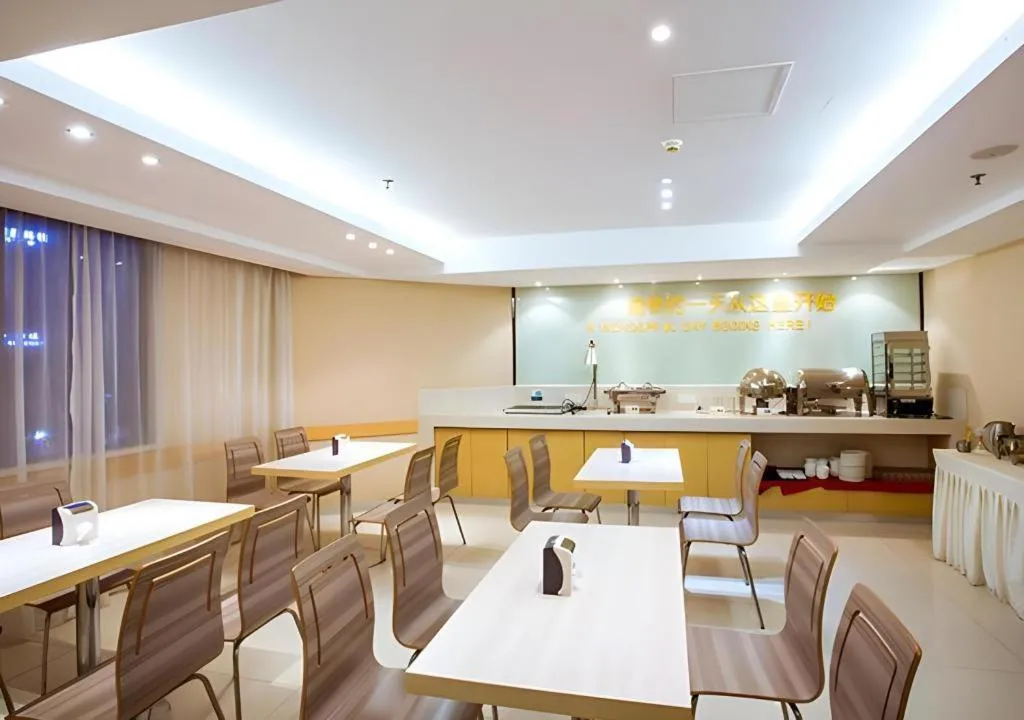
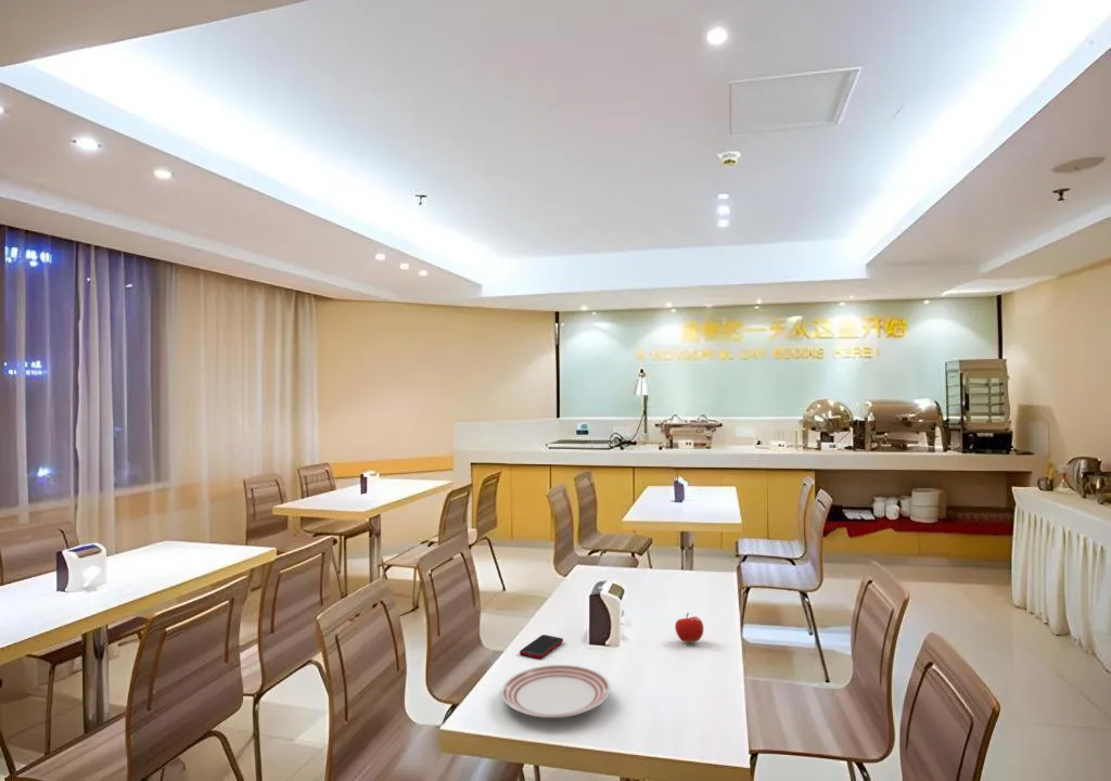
+ fruit [674,612,704,644]
+ dinner plate [500,664,612,719]
+ cell phone [519,633,564,660]
